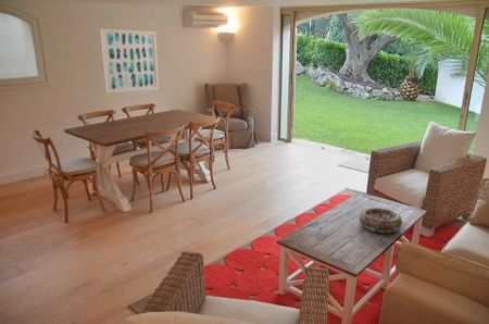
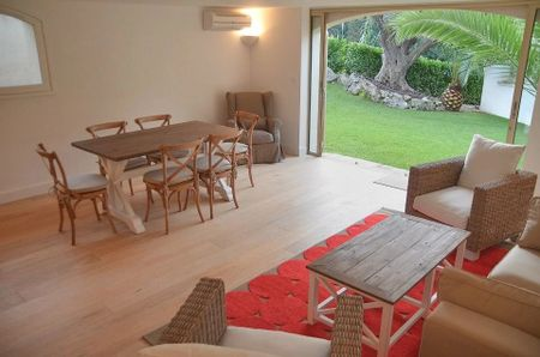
- wall art [100,28,160,94]
- decorative bowl [358,207,403,234]
